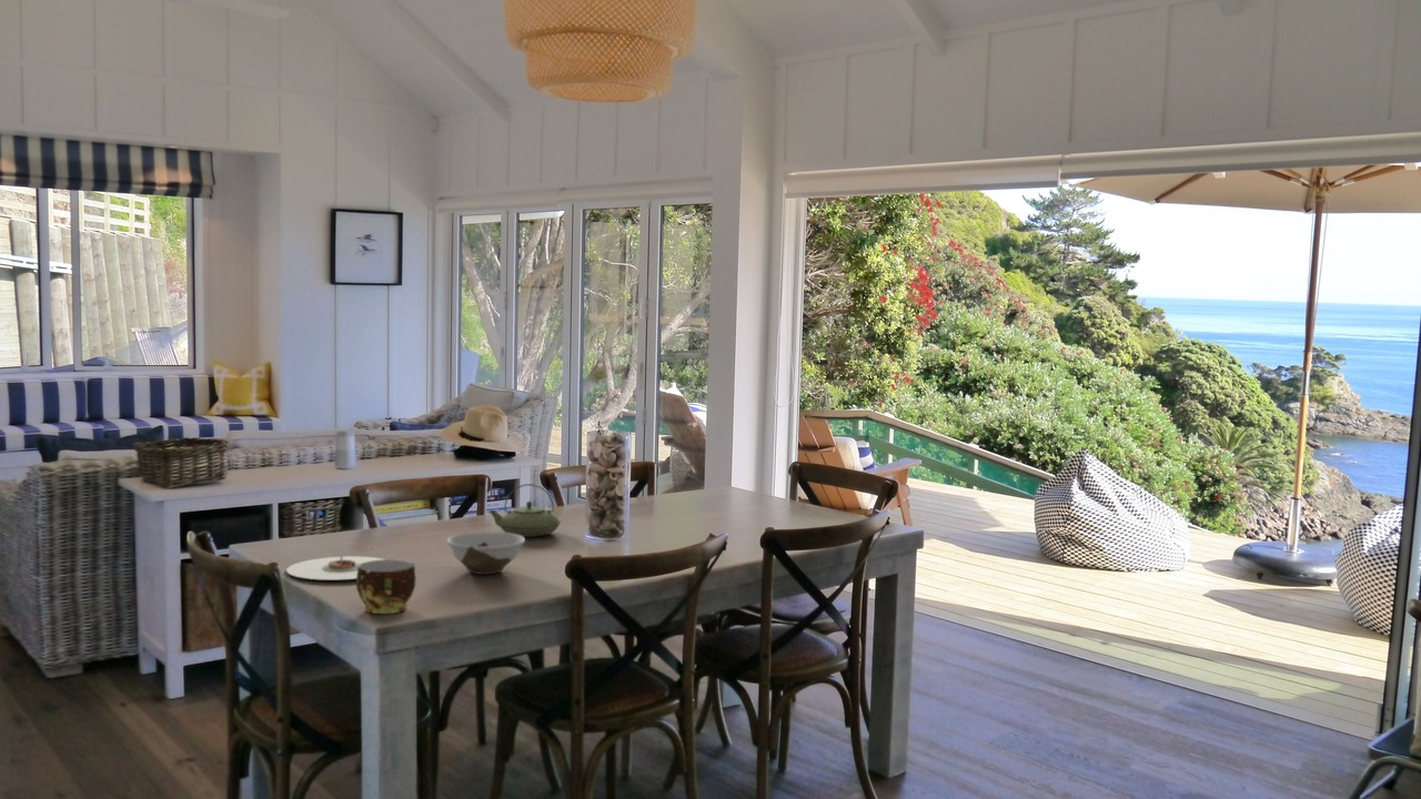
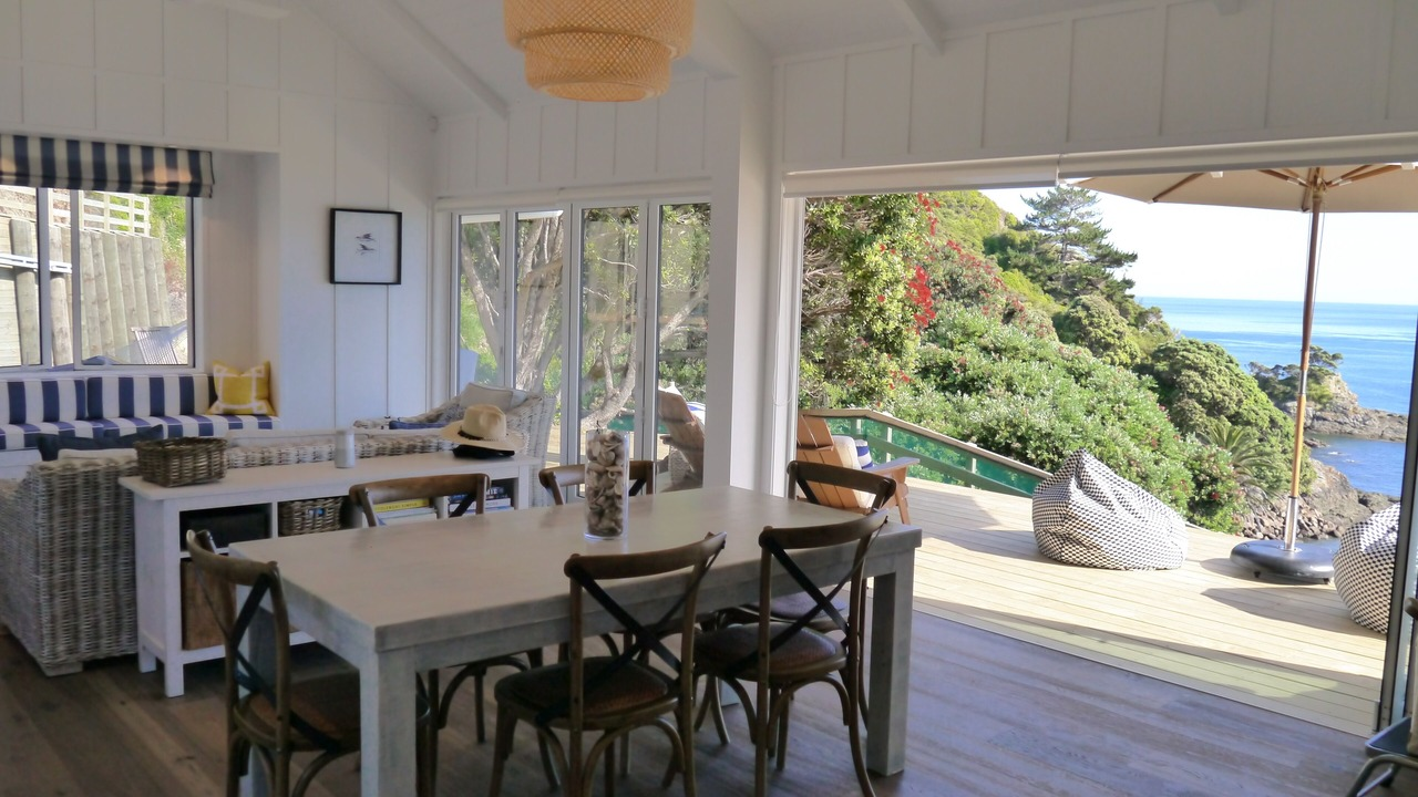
- bowl [445,530,526,576]
- plate [285,554,386,580]
- cup [355,558,417,615]
- teapot [487,483,562,538]
